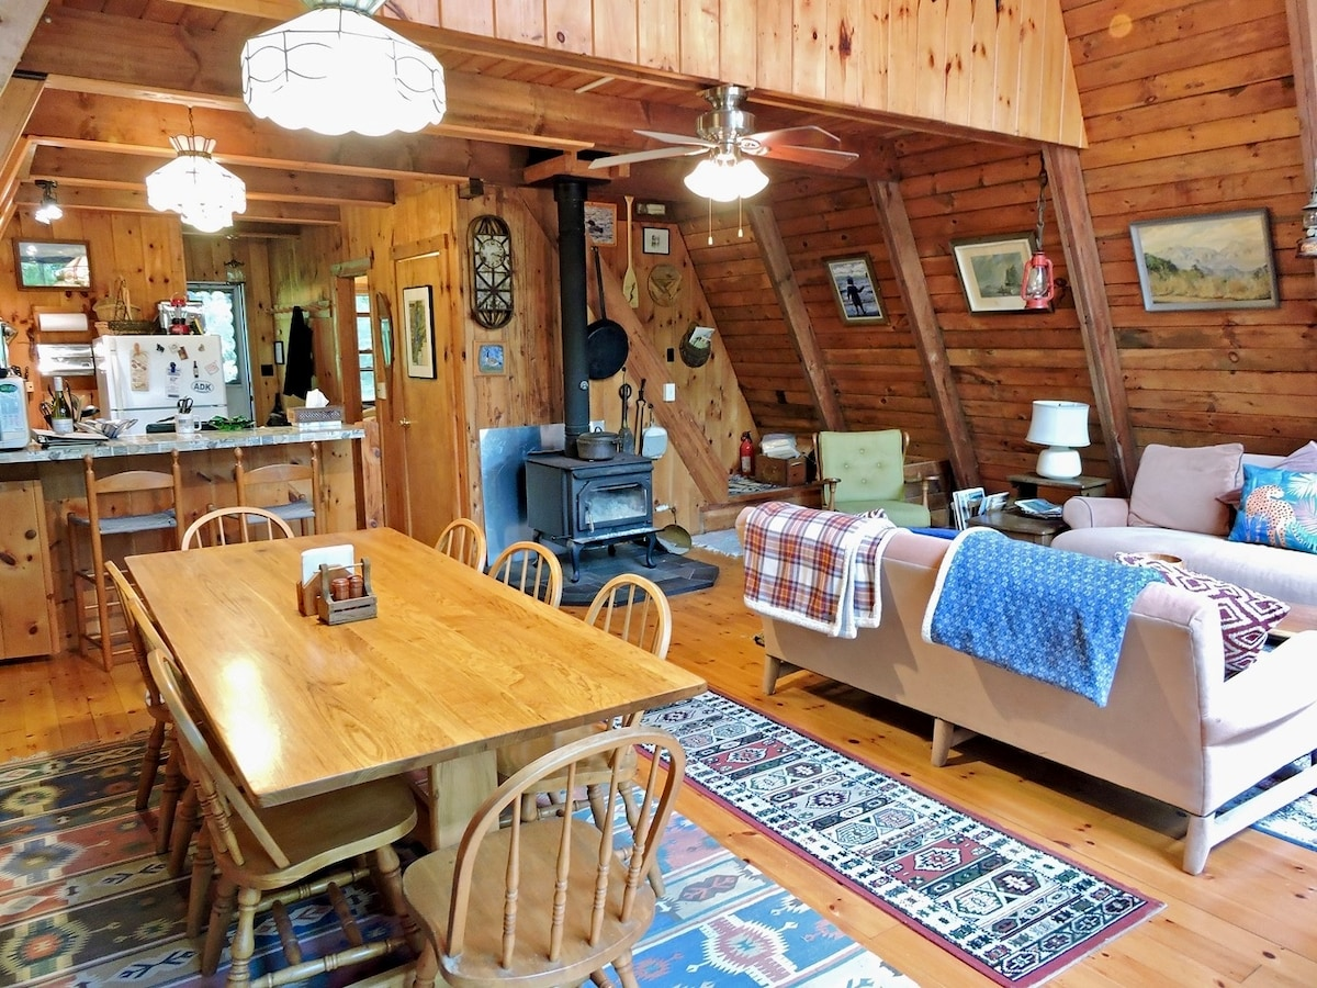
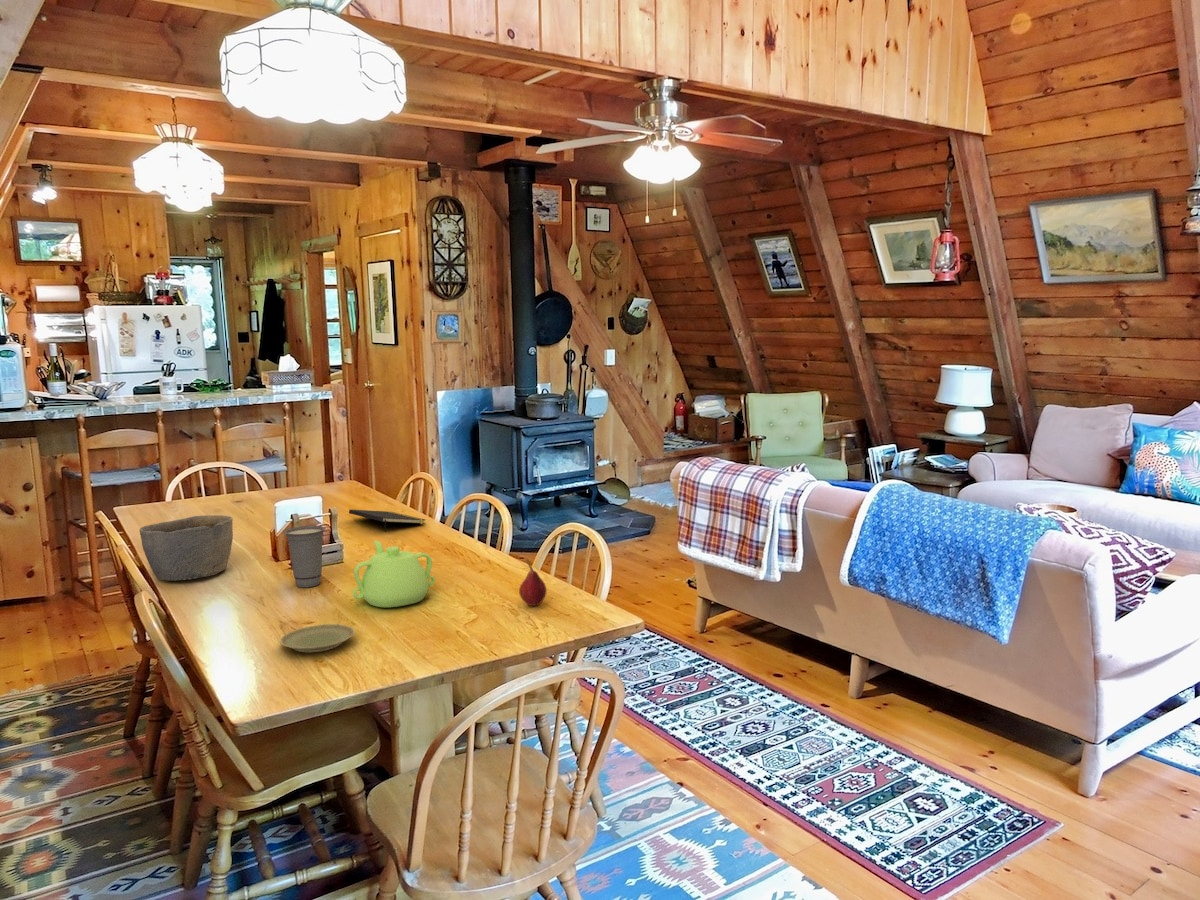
+ bowl [139,514,234,582]
+ teapot [352,539,436,608]
+ notepad [348,509,426,533]
+ cup [282,525,327,588]
+ plate [279,623,356,653]
+ fruit [518,558,548,607]
